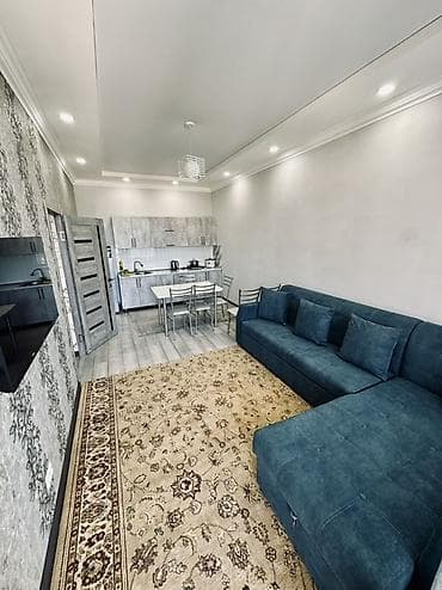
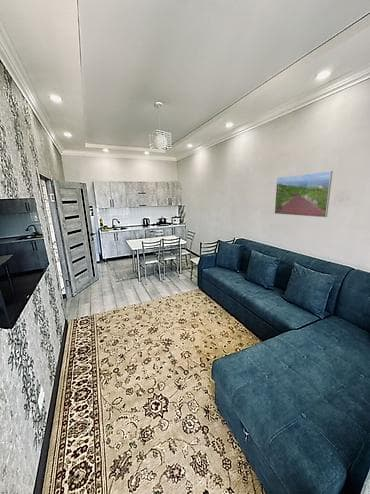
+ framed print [274,170,334,218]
